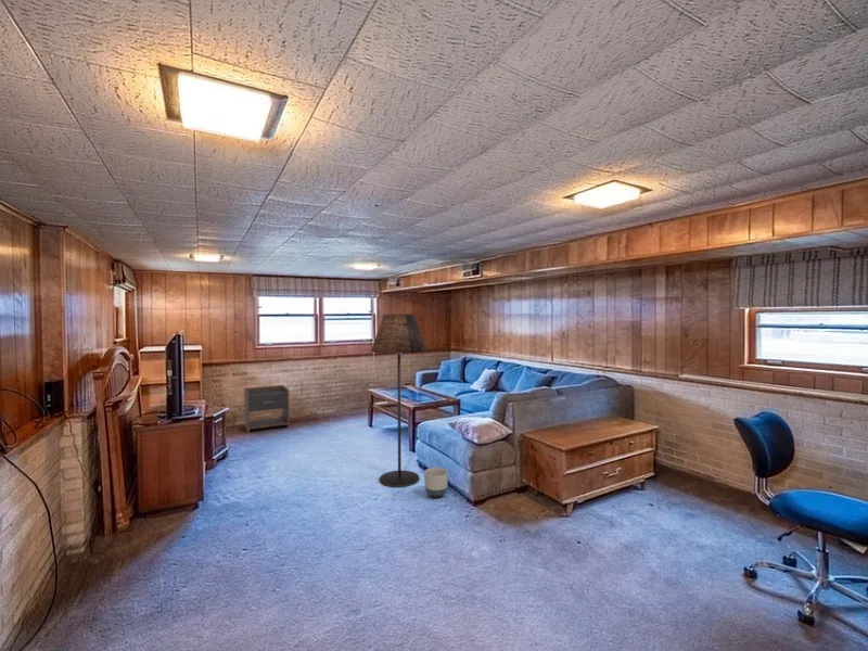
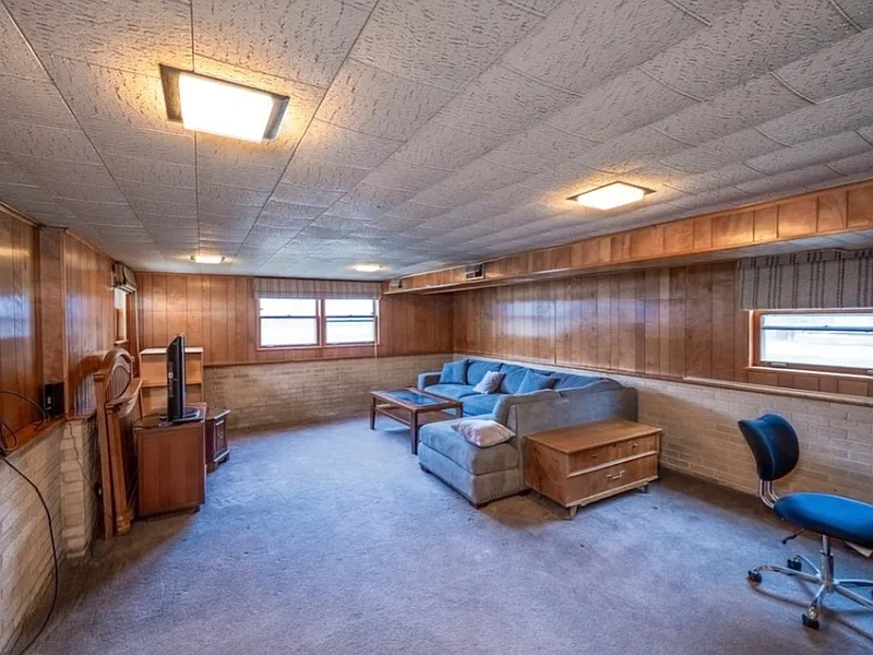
- planter [423,467,449,499]
- nightstand [243,384,291,434]
- floor lamp [370,314,427,488]
